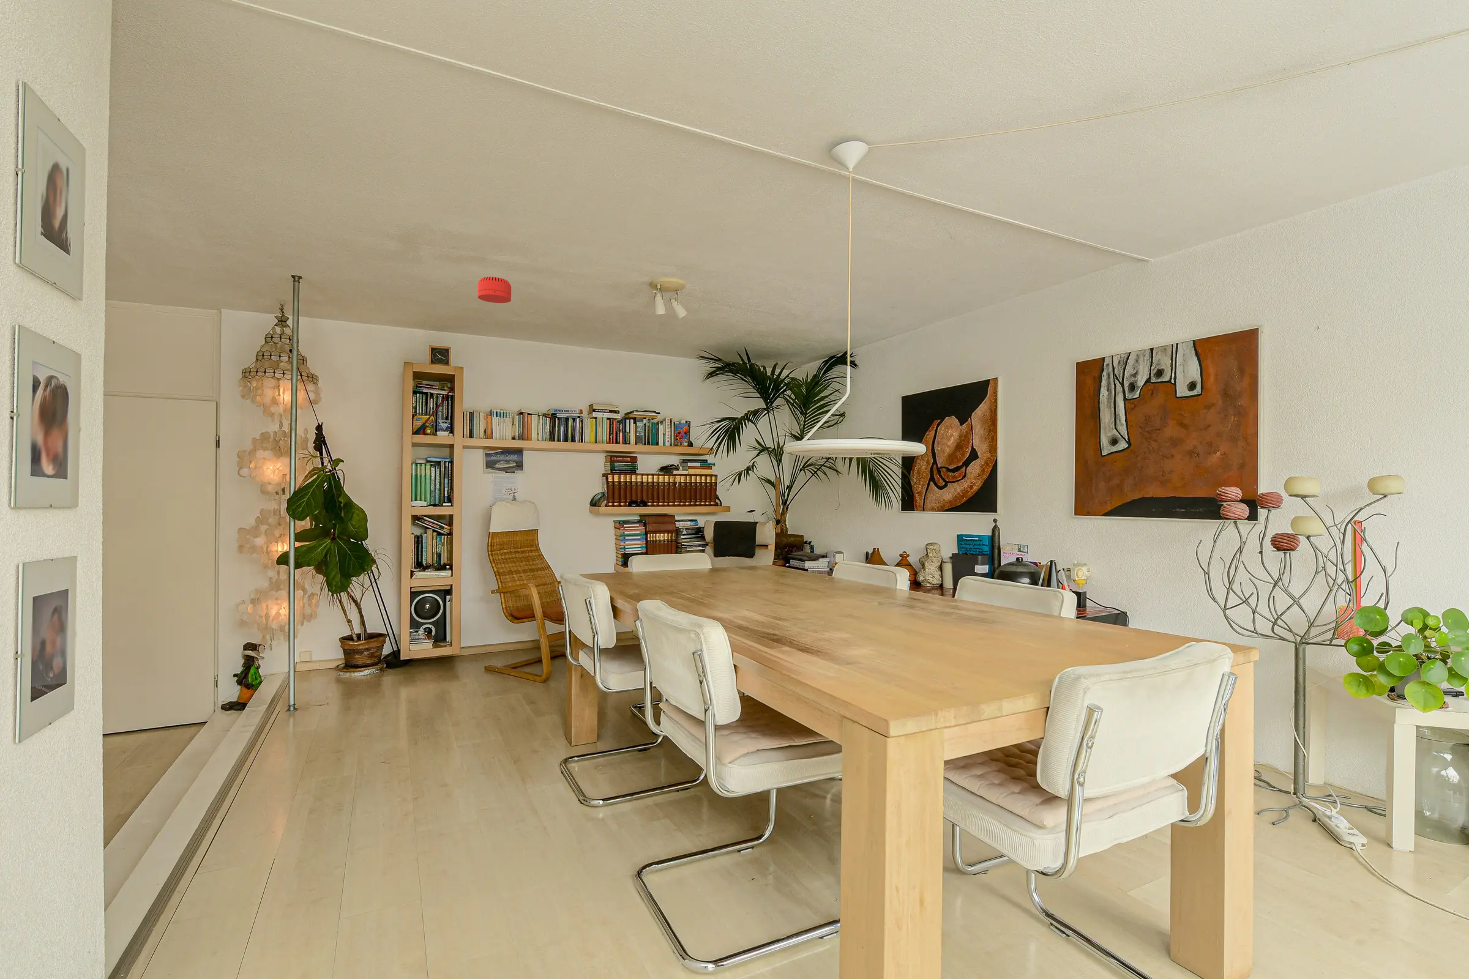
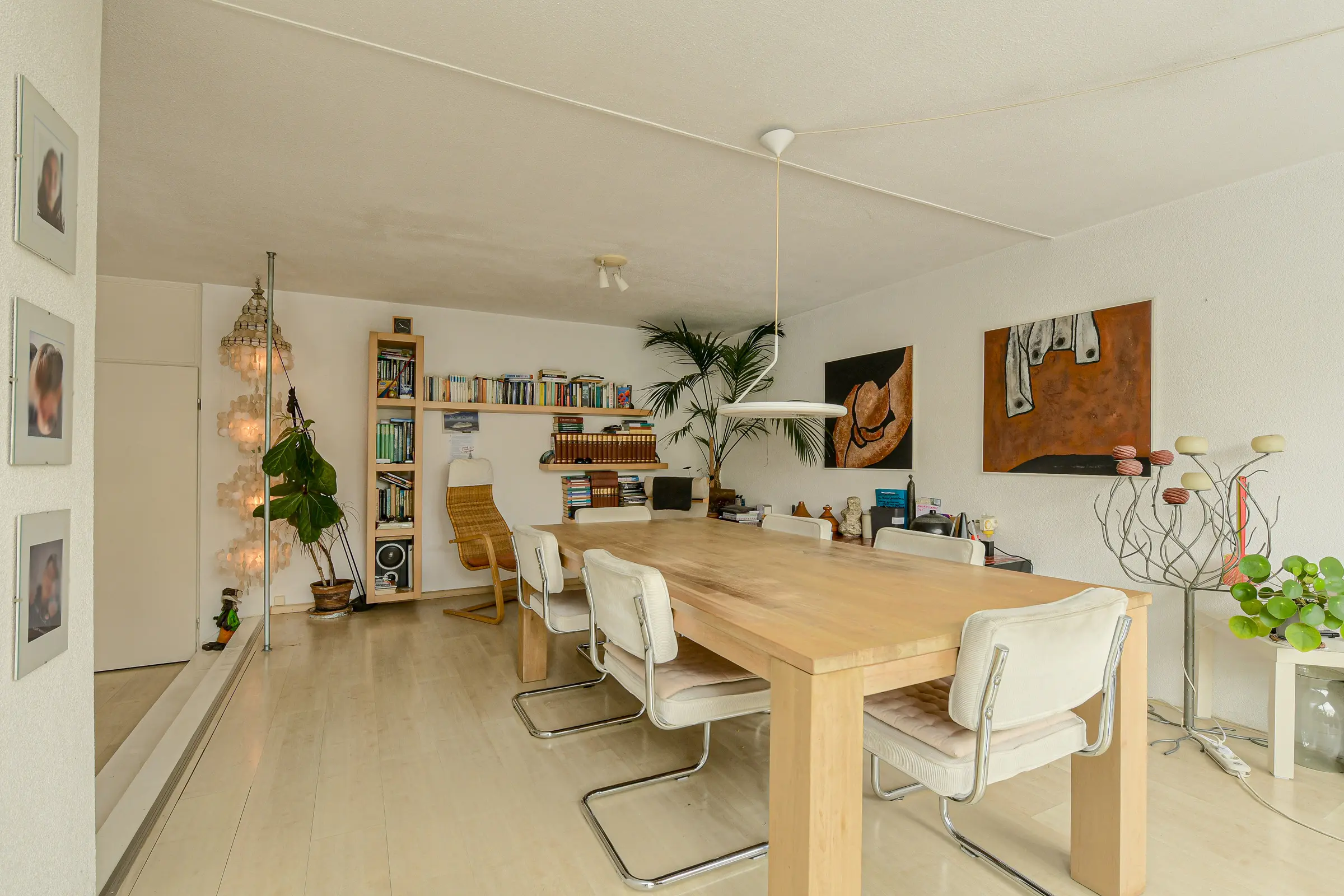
- smoke detector [478,276,512,304]
